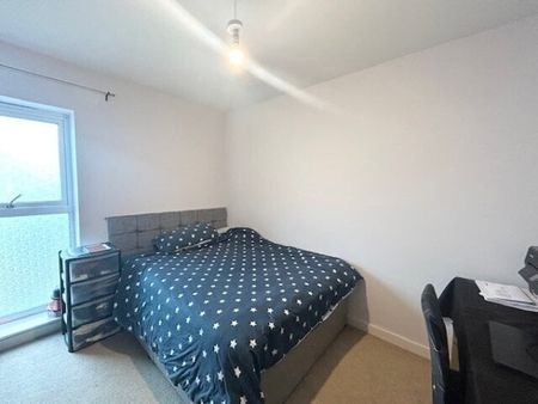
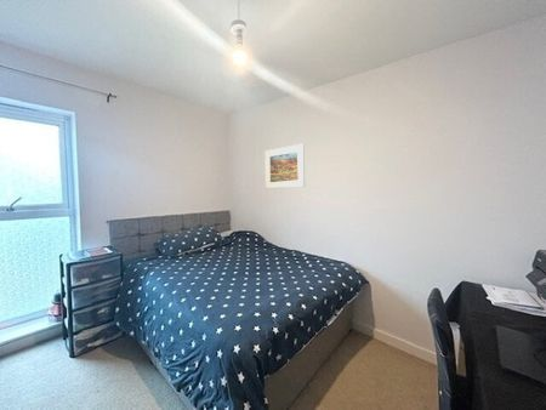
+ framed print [263,142,306,189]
